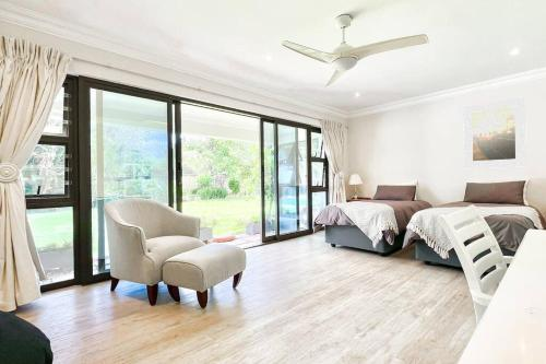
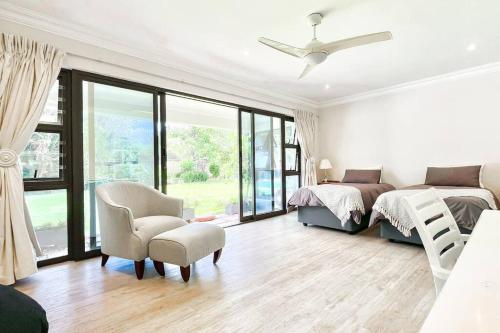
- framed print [462,95,527,169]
